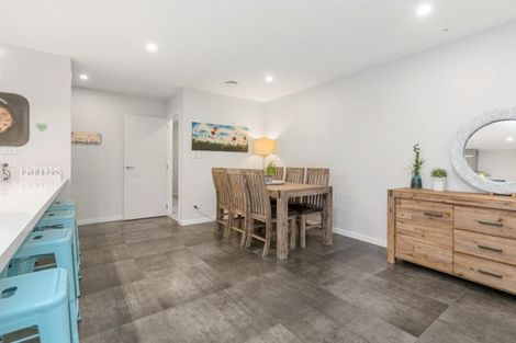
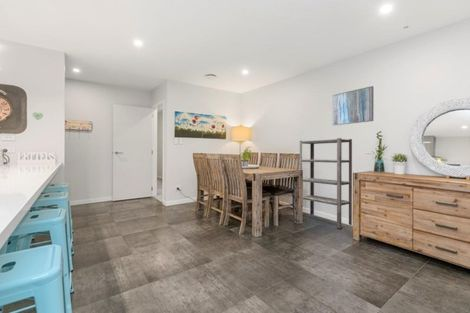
+ wall art [332,85,374,126]
+ shelving unit [299,137,353,230]
